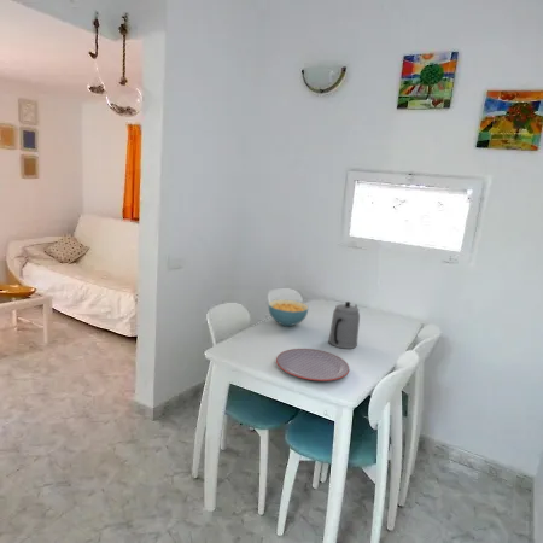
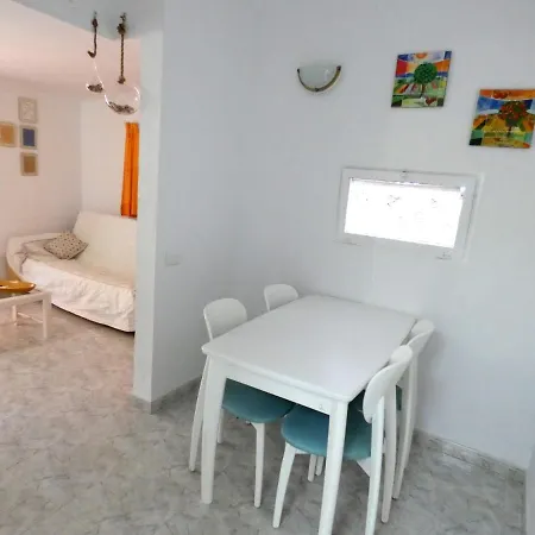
- teapot [327,300,361,350]
- cereal bowl [268,298,309,327]
- plate [275,348,350,383]
